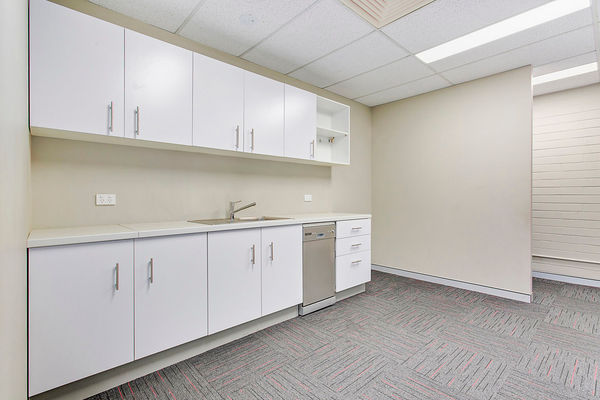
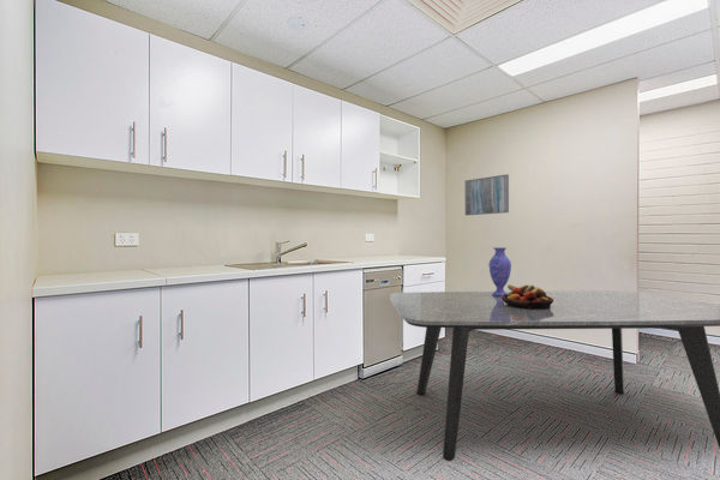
+ vase [487,246,512,296]
+ wall art [464,173,510,216]
+ dining table [389,290,720,462]
+ fruit bowl [502,283,553,310]
